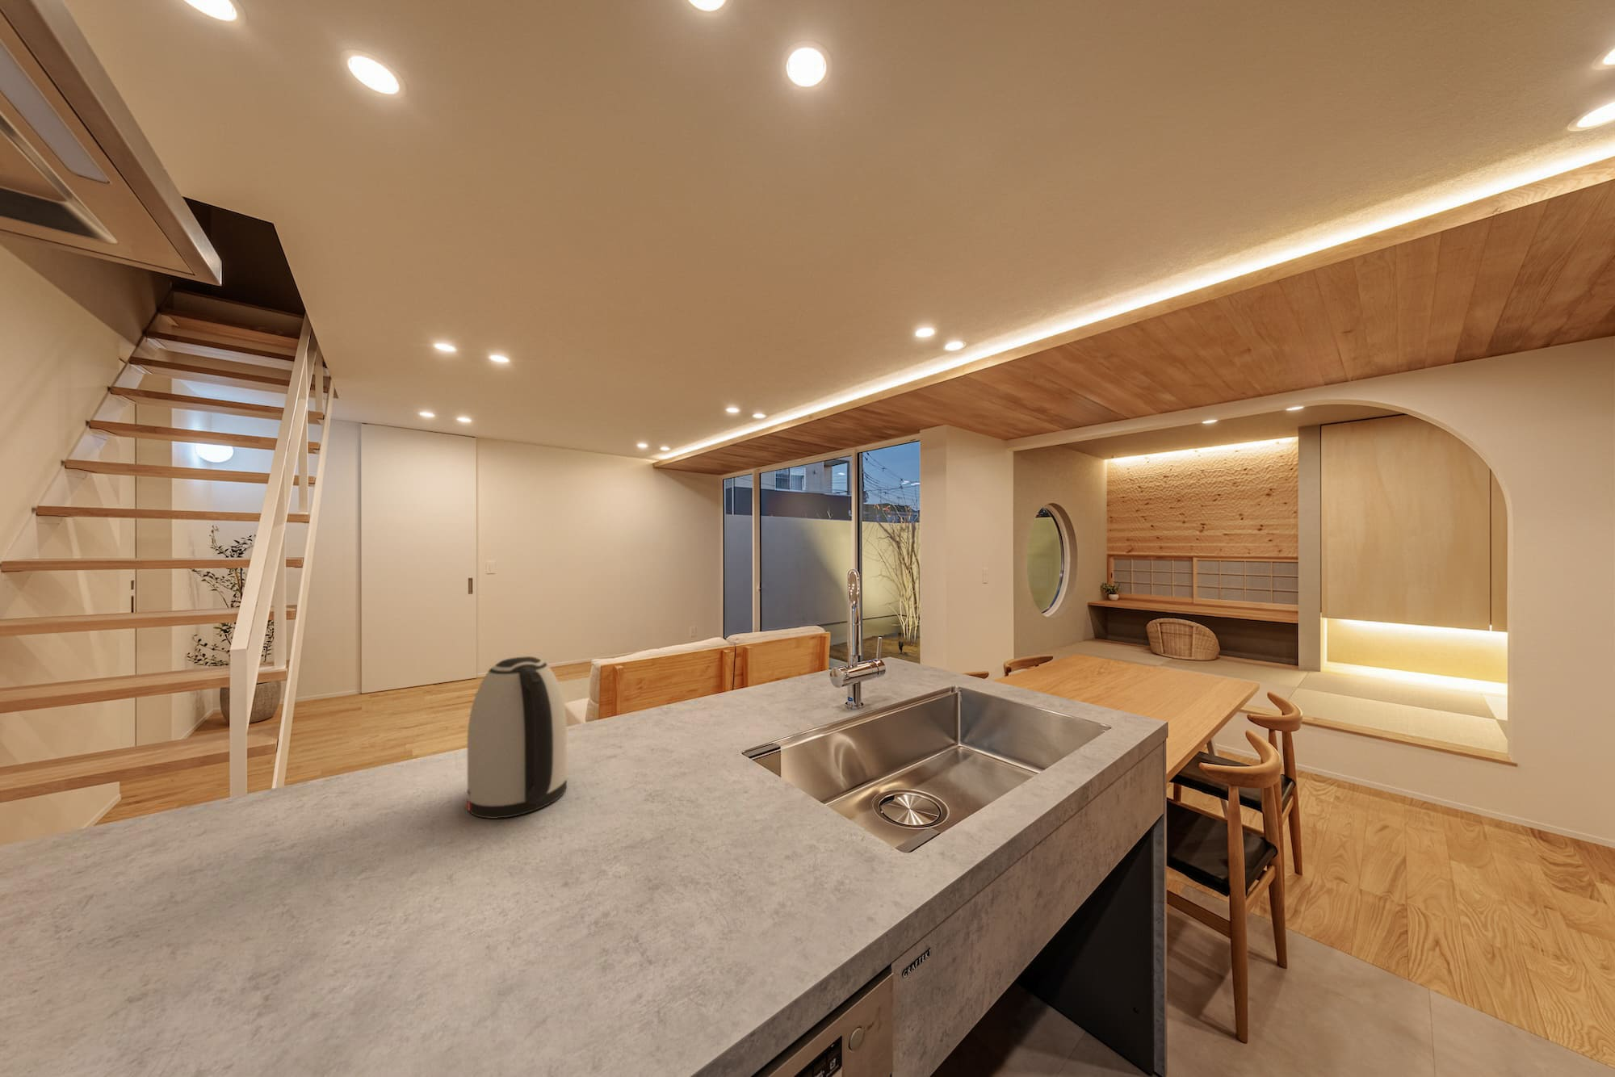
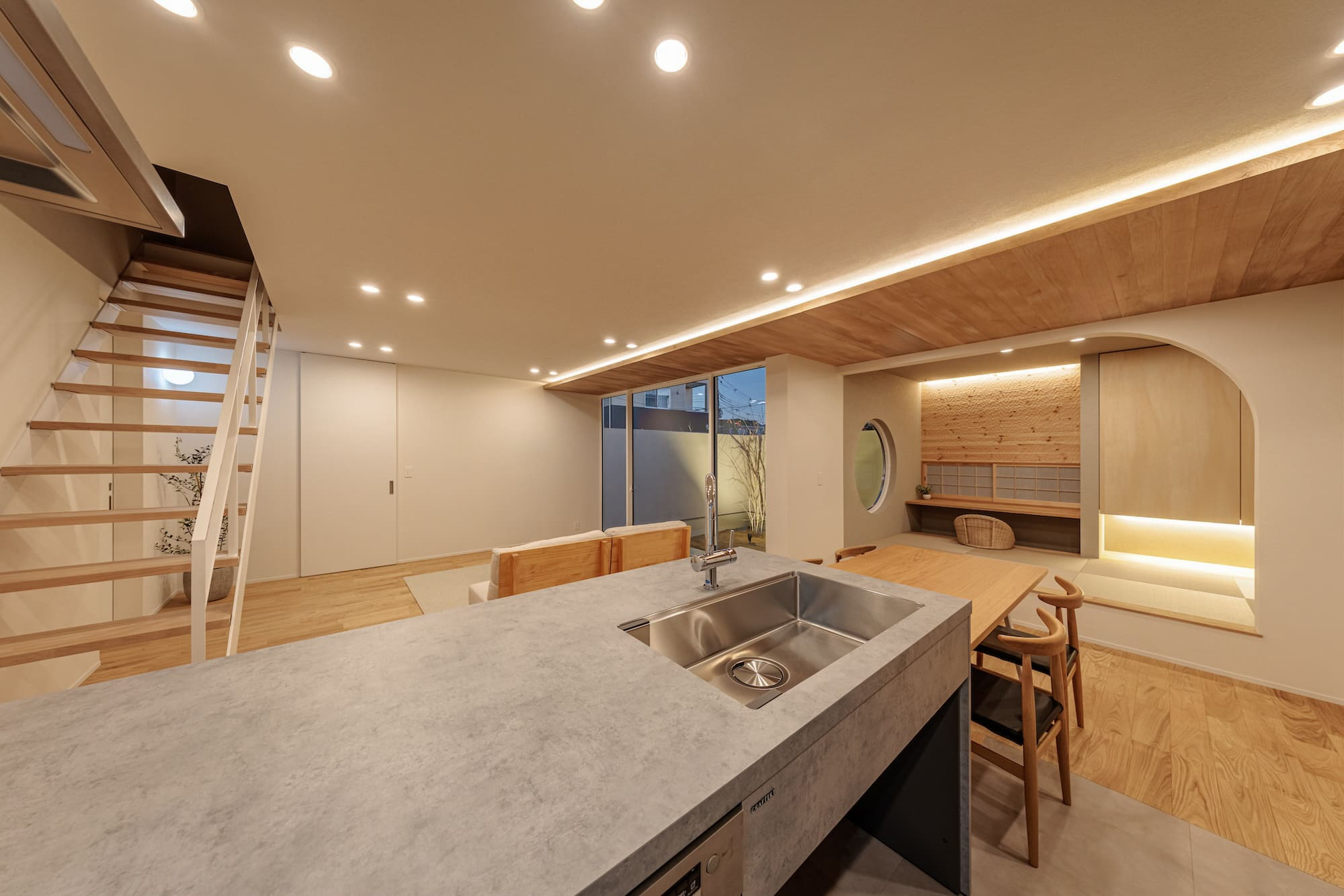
- kettle [465,655,568,820]
